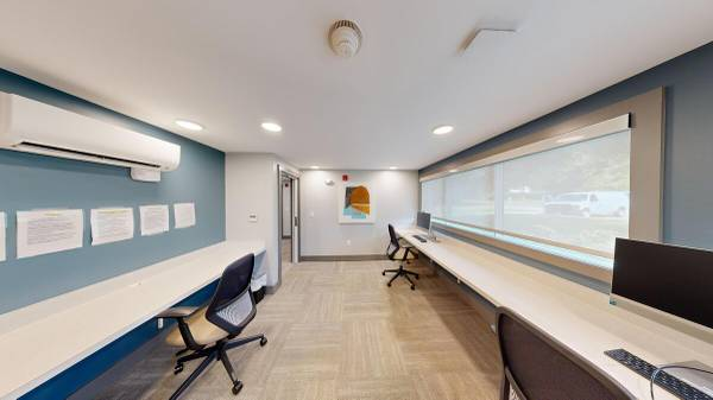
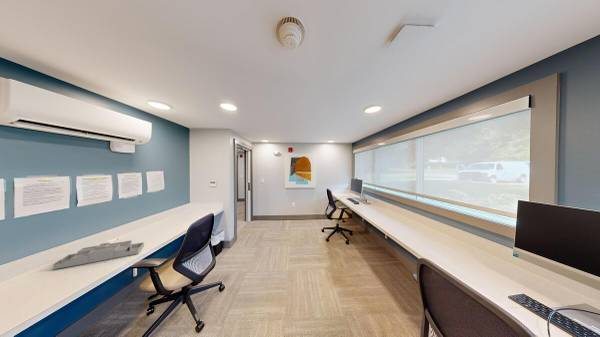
+ desk organizer [52,239,145,270]
